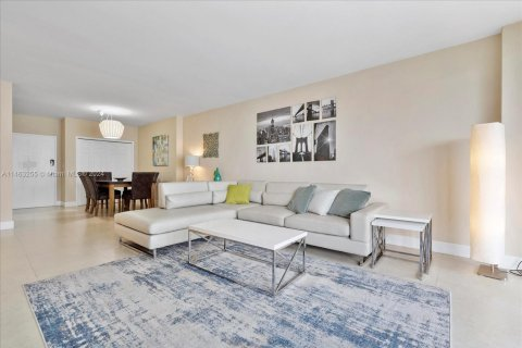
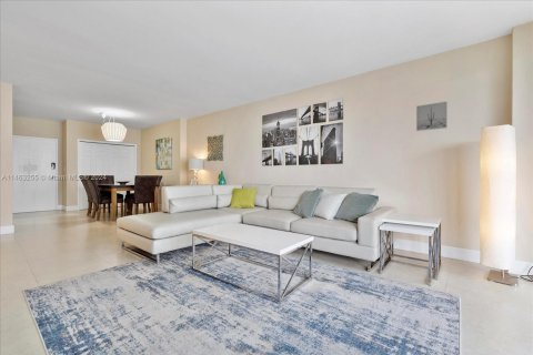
+ wall art [415,101,449,132]
